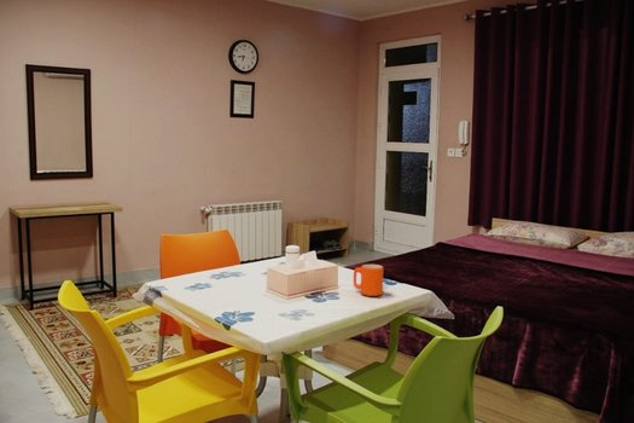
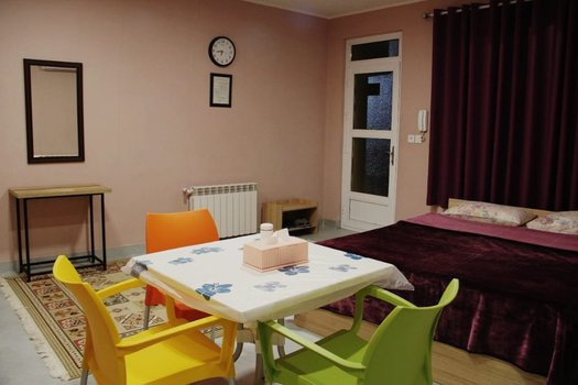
- mug [353,263,384,297]
